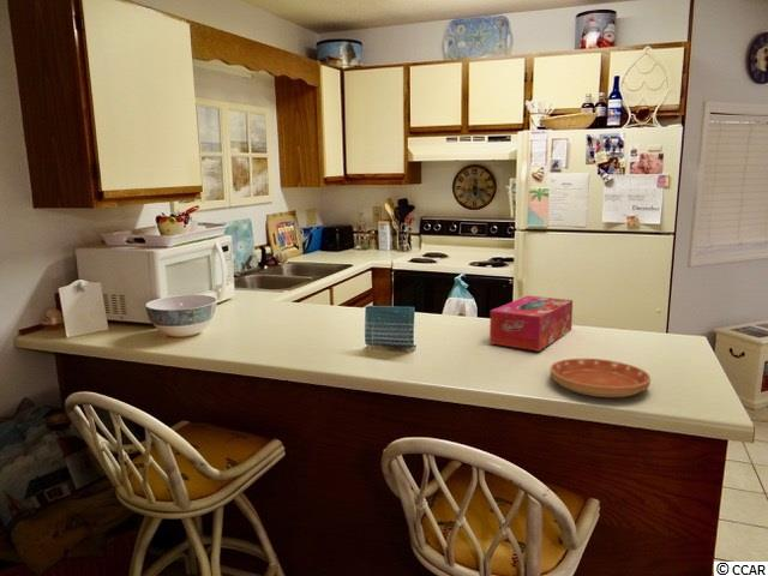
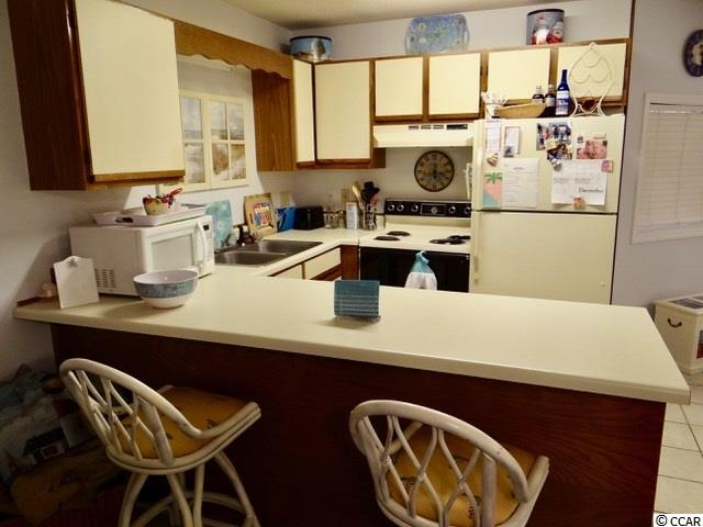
- saucer [550,358,652,398]
- tissue box [488,294,574,353]
